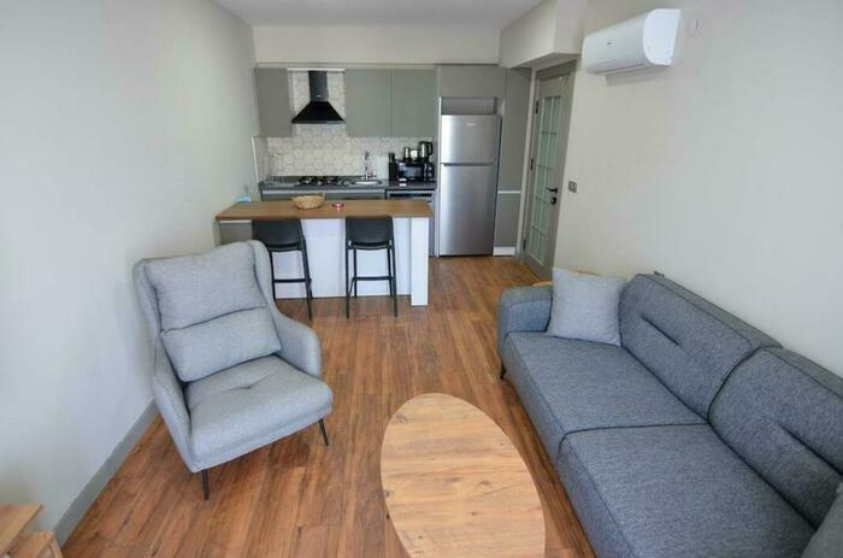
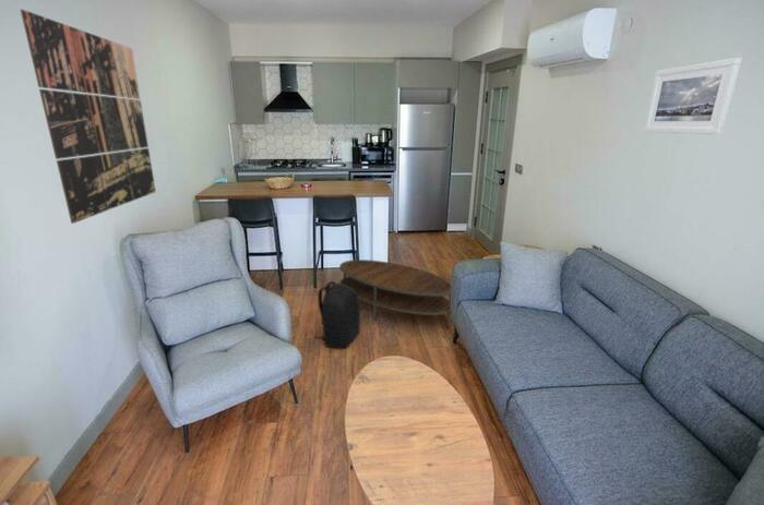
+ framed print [643,57,743,135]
+ wall art [20,9,157,225]
+ backpack [313,280,361,349]
+ coffee table [338,258,452,328]
